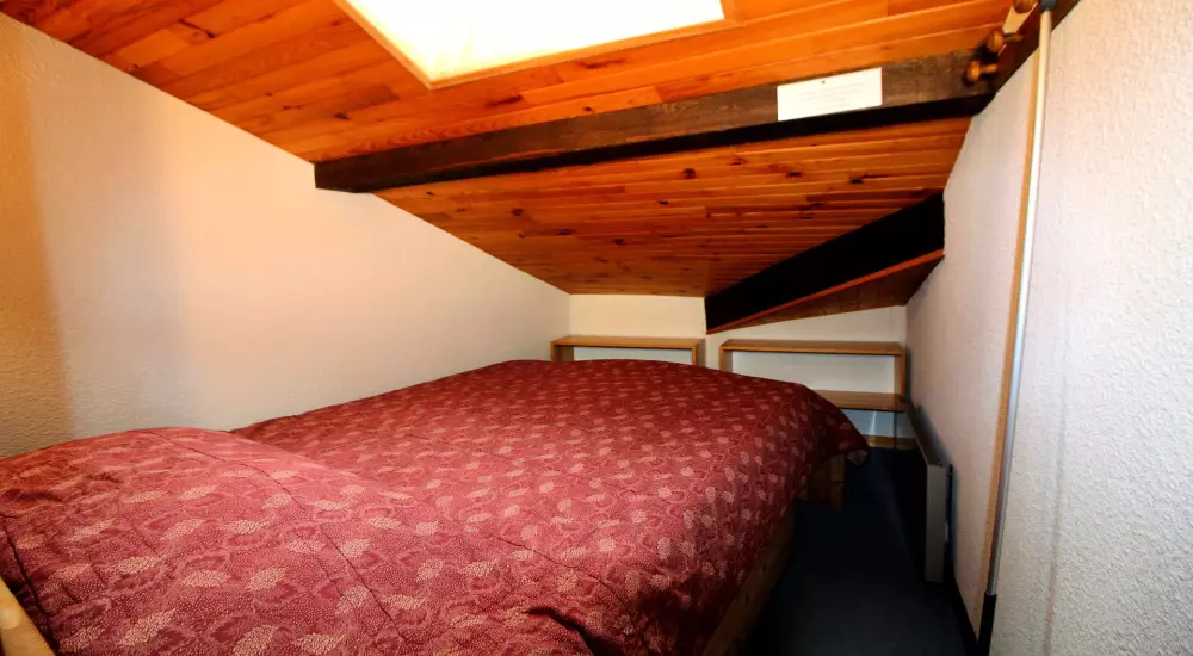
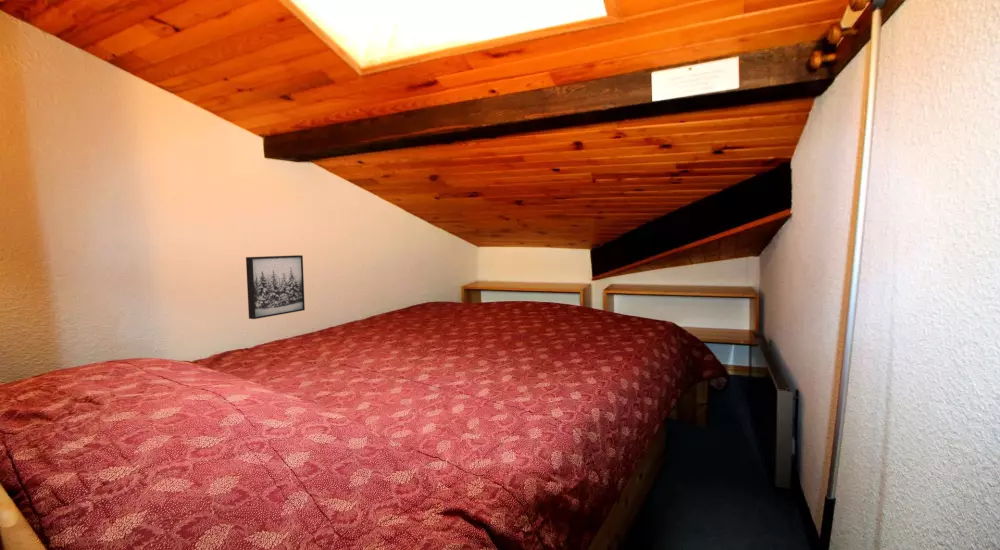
+ wall art [245,254,306,320]
